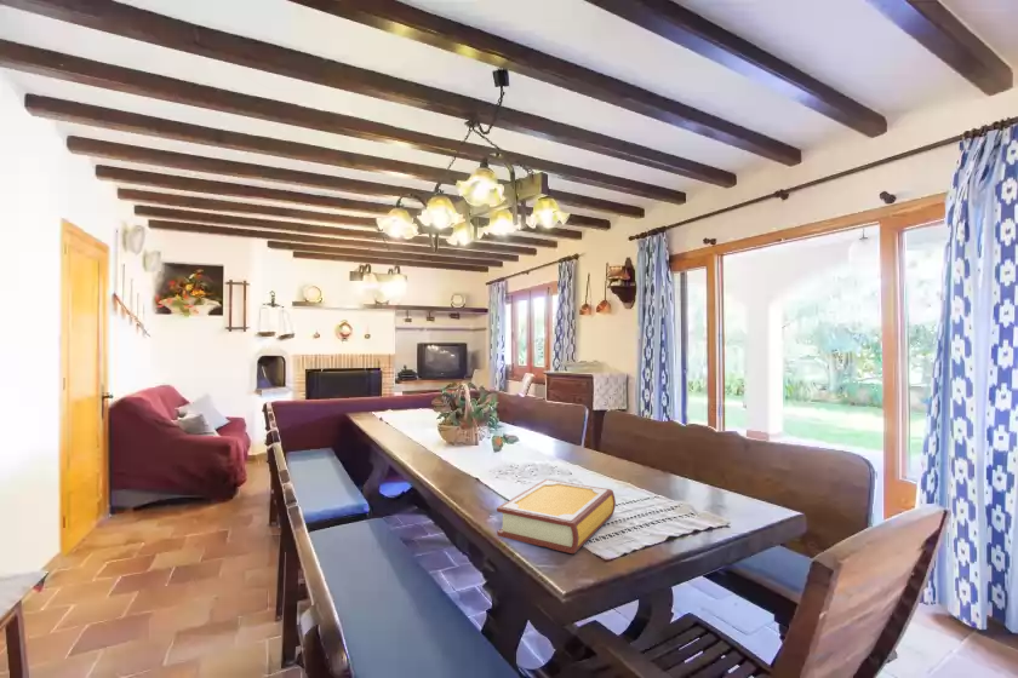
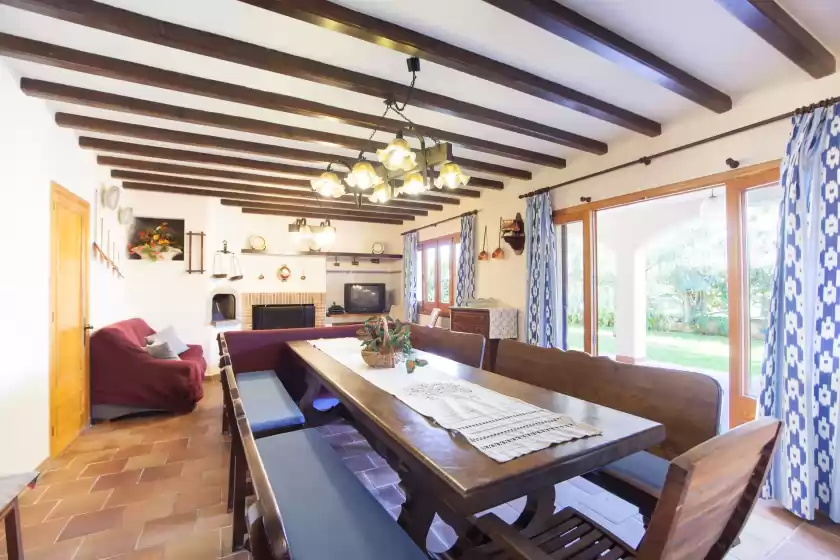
- book [496,478,617,555]
